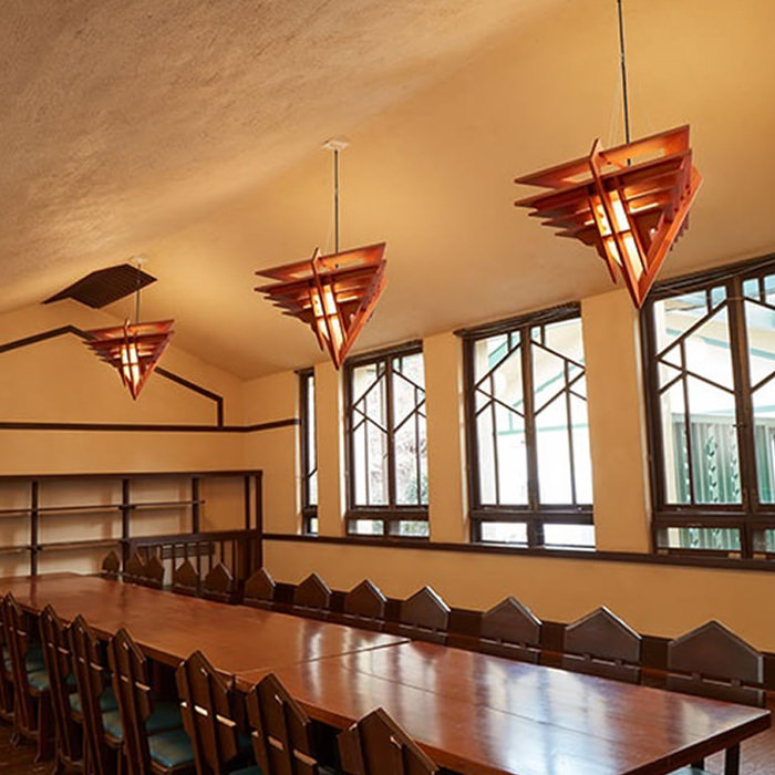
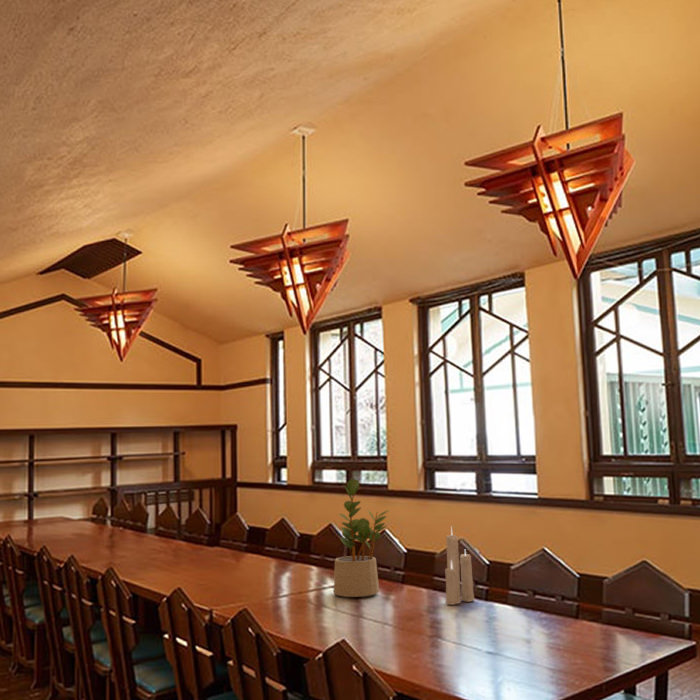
+ candle [444,525,476,606]
+ potted plant [333,477,391,598]
